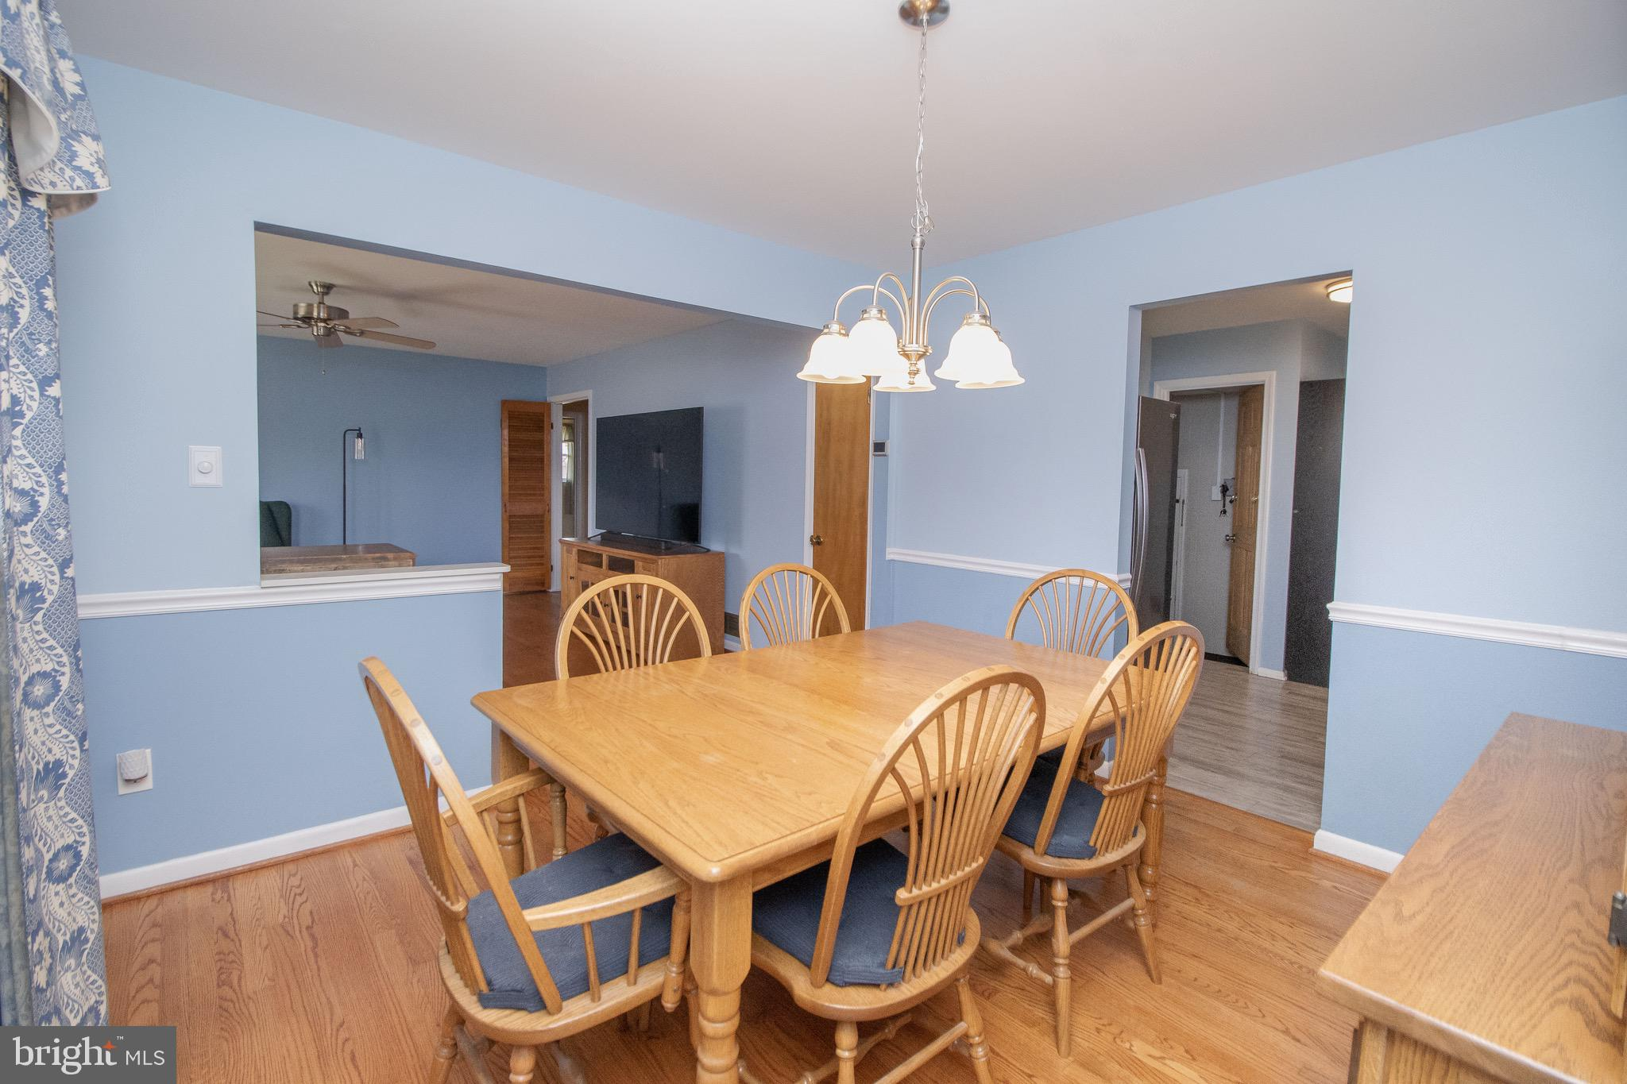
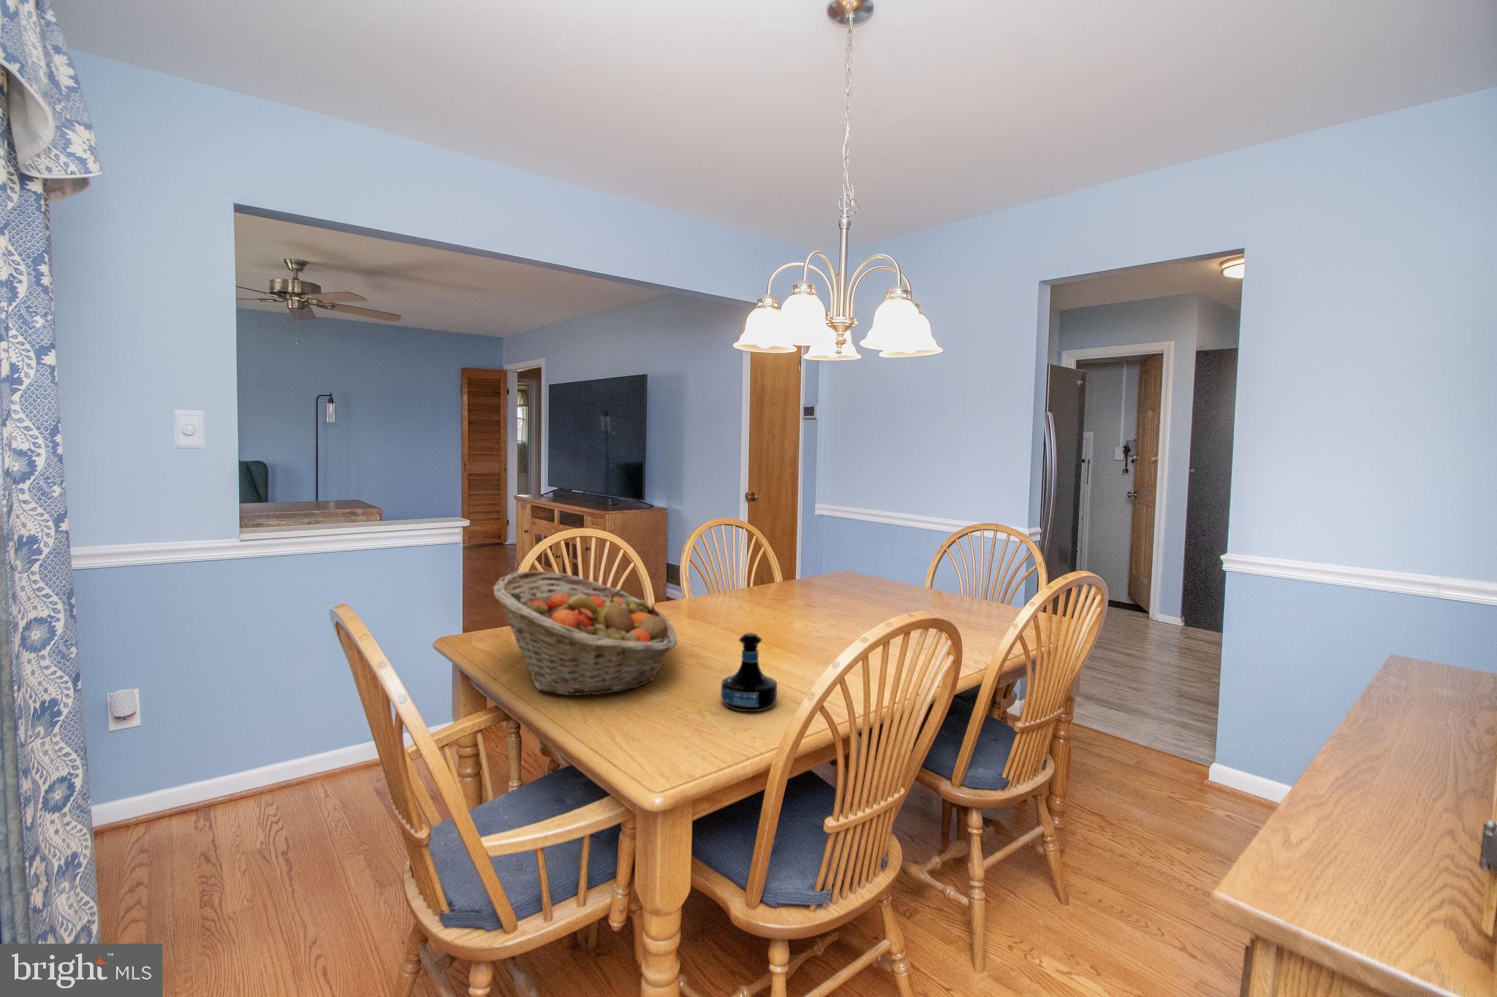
+ fruit basket [493,570,678,697]
+ tequila bottle [720,632,778,712]
